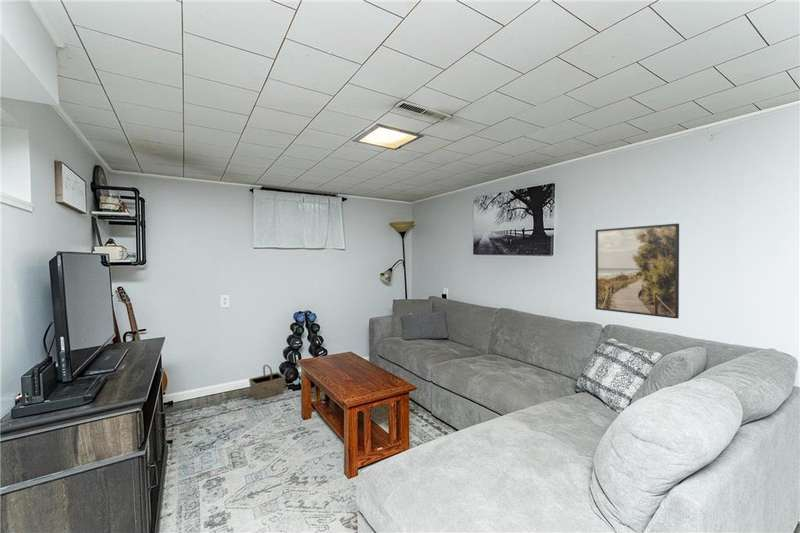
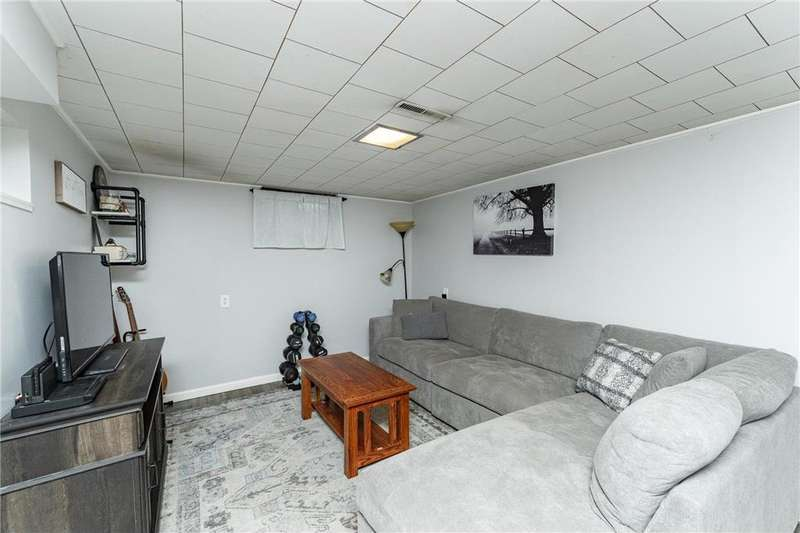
- basket [248,364,286,400]
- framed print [595,222,680,320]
